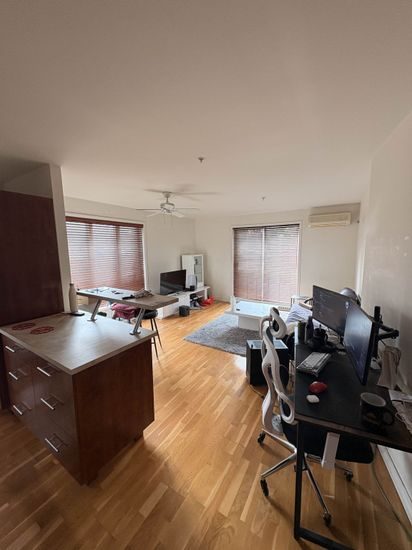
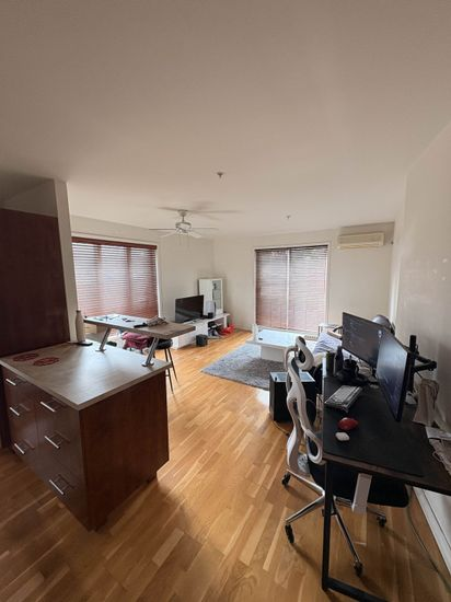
- mug [358,392,396,433]
